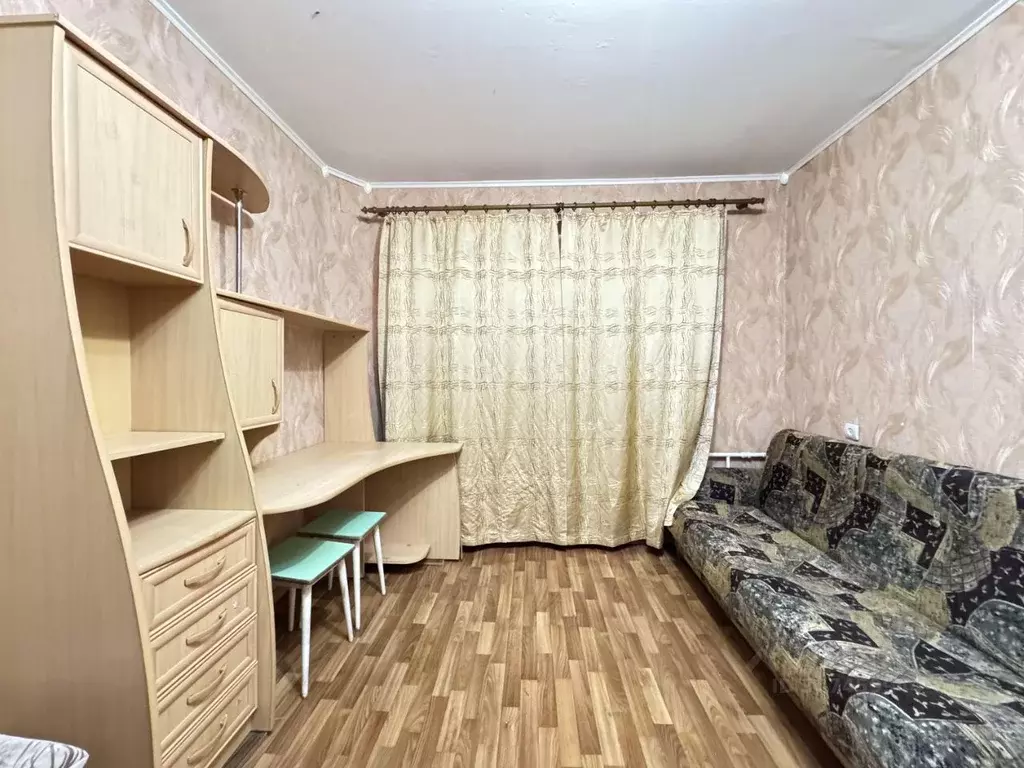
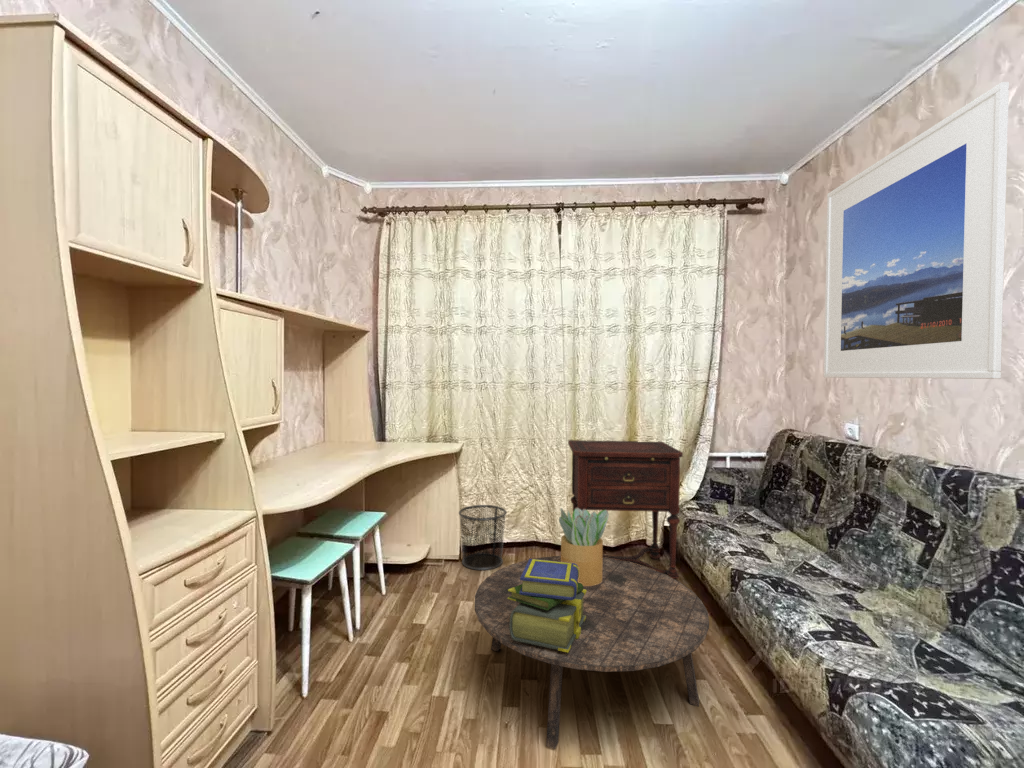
+ waste bin [458,504,508,571]
+ potted plant [558,507,610,586]
+ side table [567,439,684,581]
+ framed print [823,81,1010,380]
+ stack of books [508,558,587,652]
+ coffee table [474,555,710,750]
